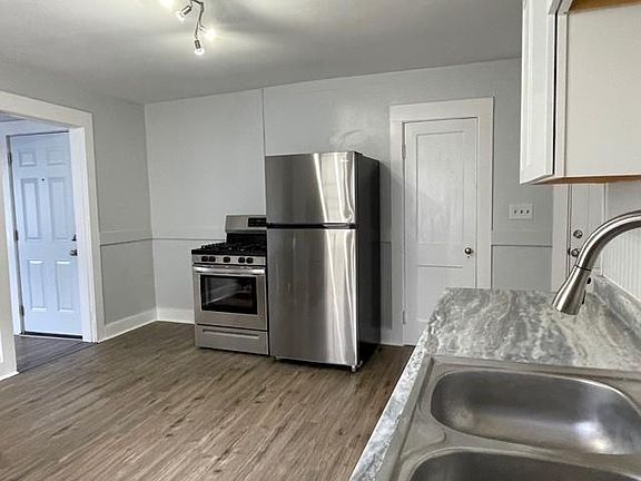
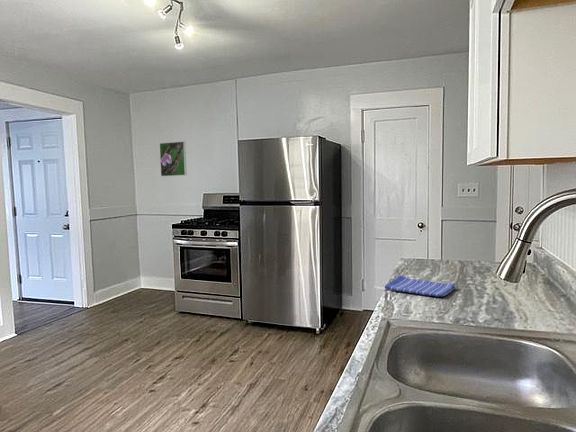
+ dish towel [384,275,456,297]
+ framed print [159,140,187,177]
